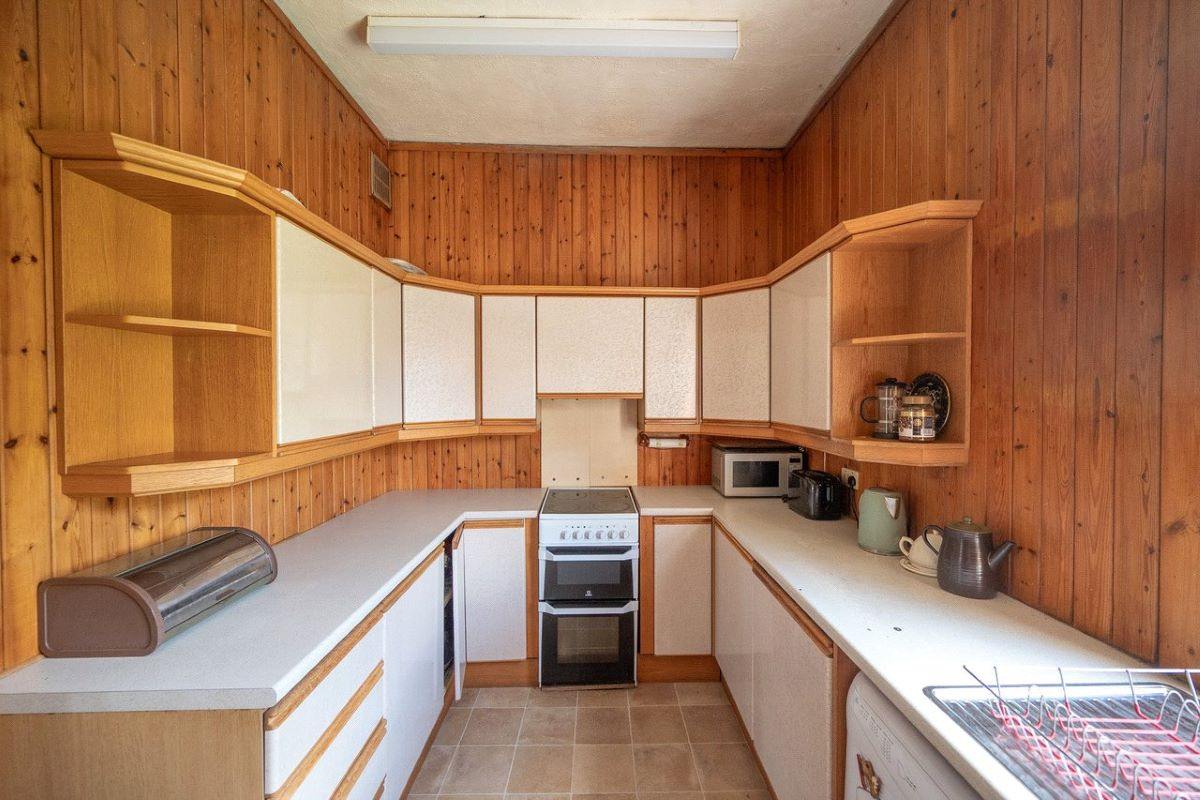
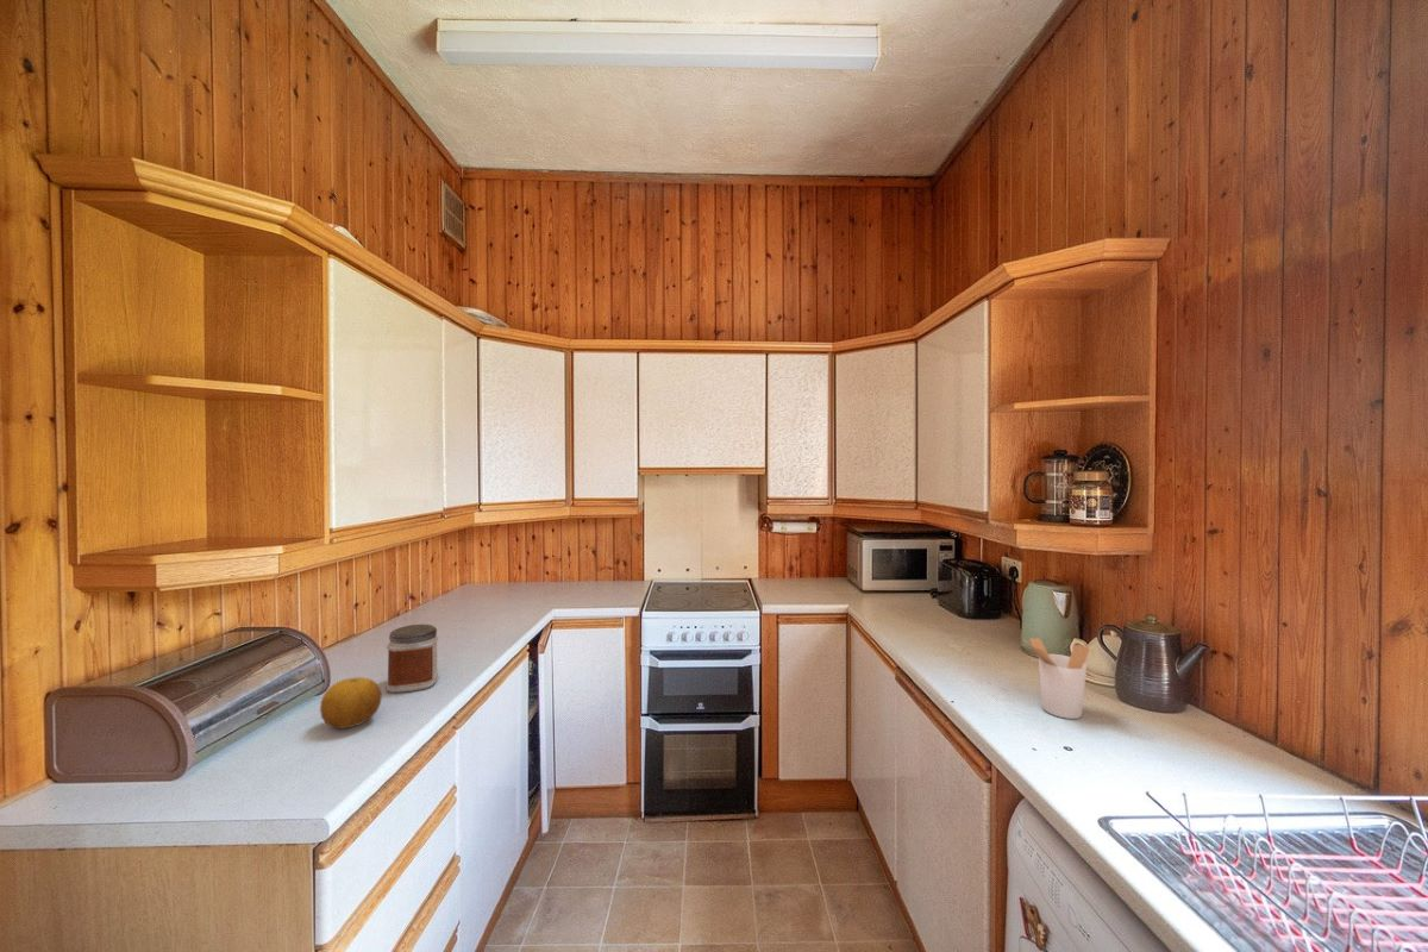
+ fruit [319,676,383,729]
+ jar [386,624,439,694]
+ utensil holder [1022,637,1091,720]
